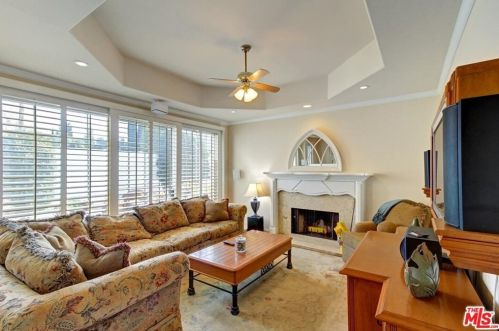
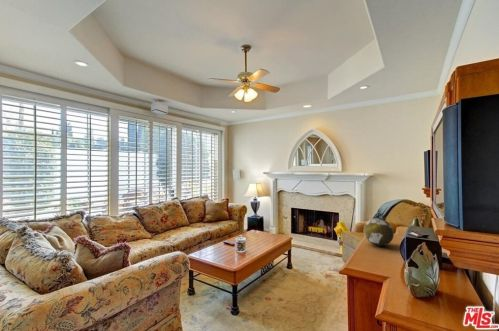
+ decorative orb [363,217,395,247]
